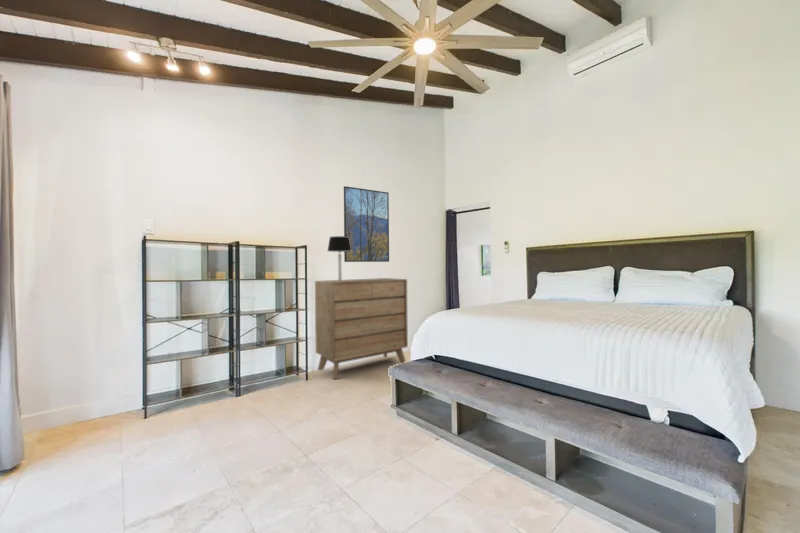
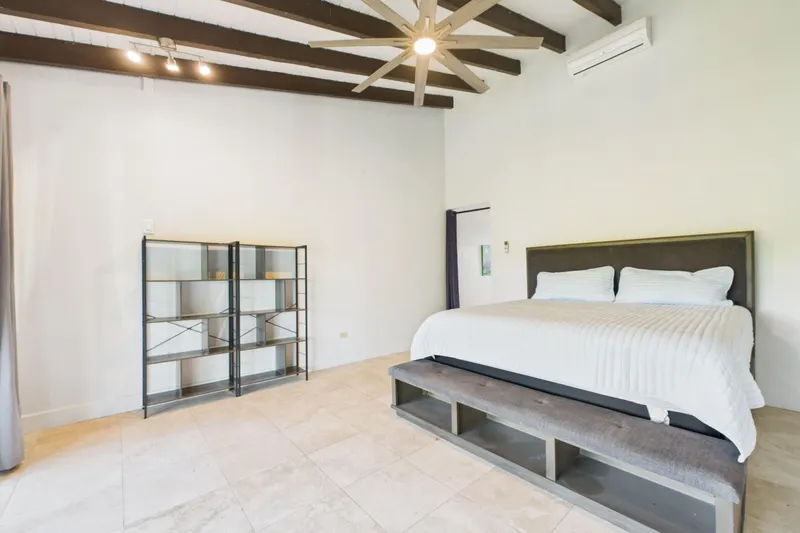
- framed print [343,185,390,263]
- dresser [314,277,409,380]
- table lamp [327,235,352,281]
